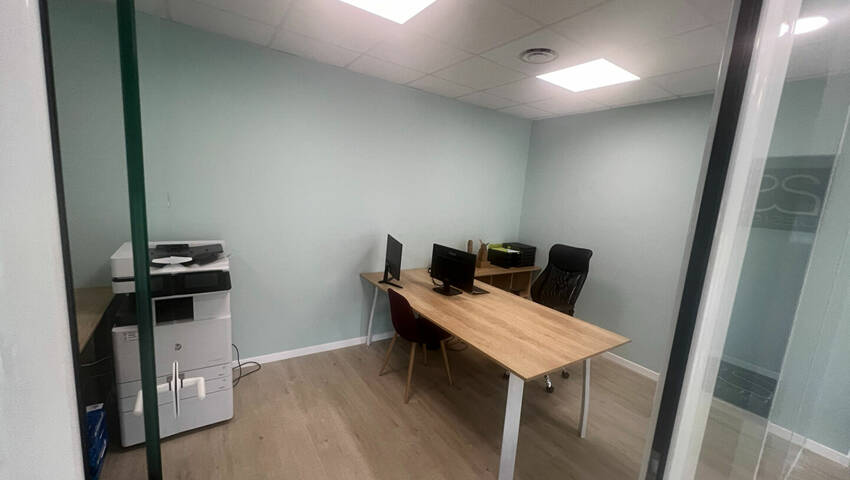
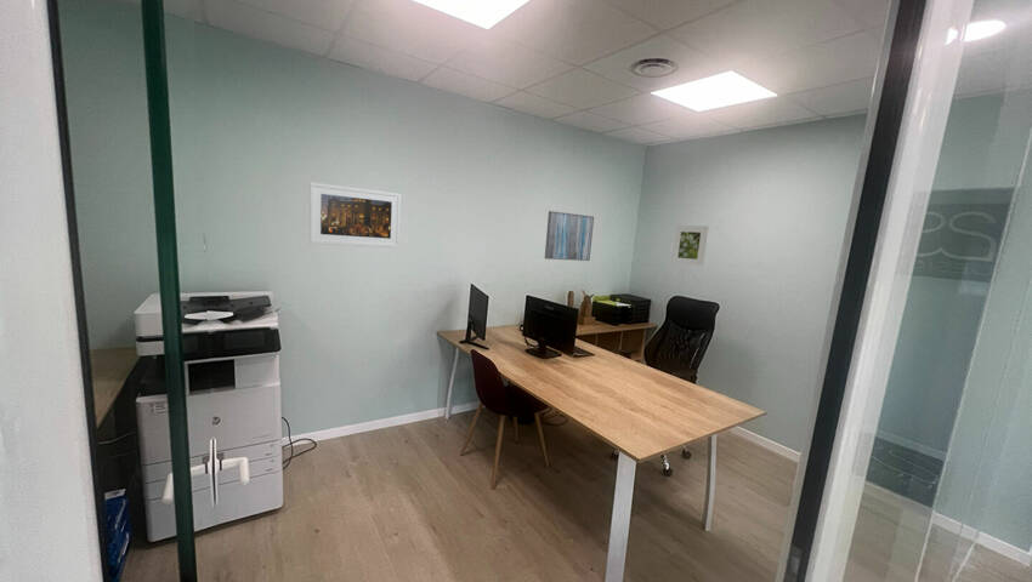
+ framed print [308,181,402,250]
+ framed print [670,224,709,267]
+ wall art [544,210,595,262]
